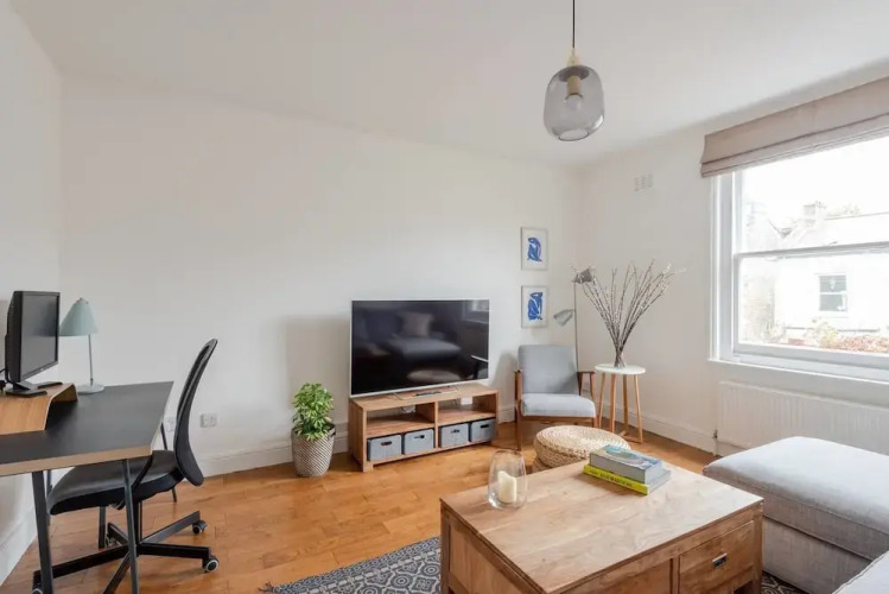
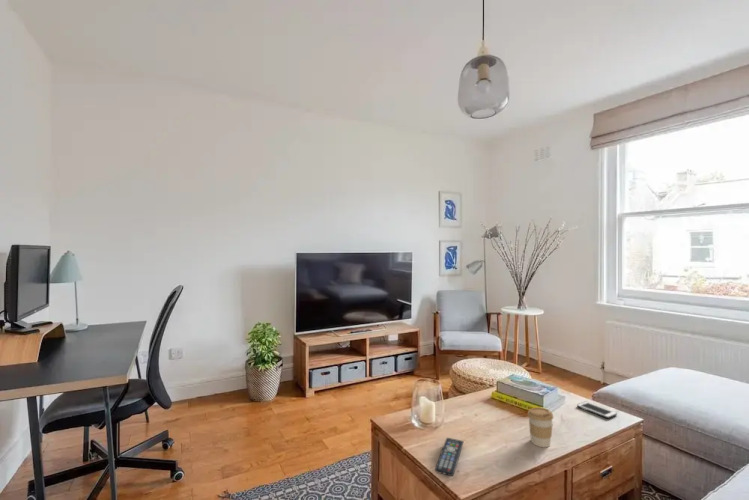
+ coffee cup [527,407,554,448]
+ remote control [434,437,465,477]
+ cell phone [576,401,618,419]
